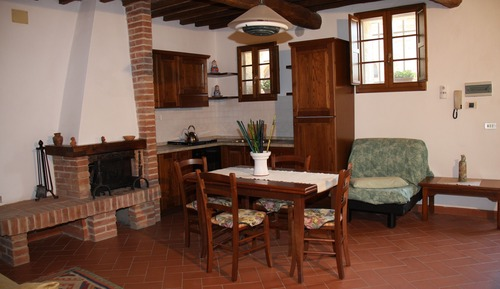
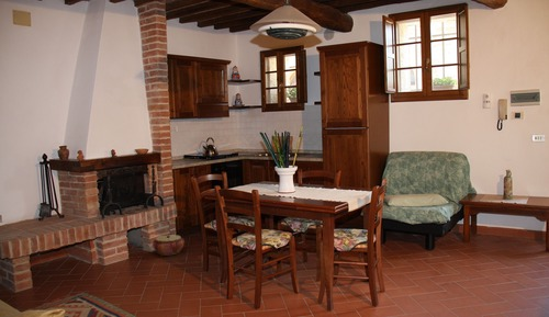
+ woven basket [152,234,186,257]
